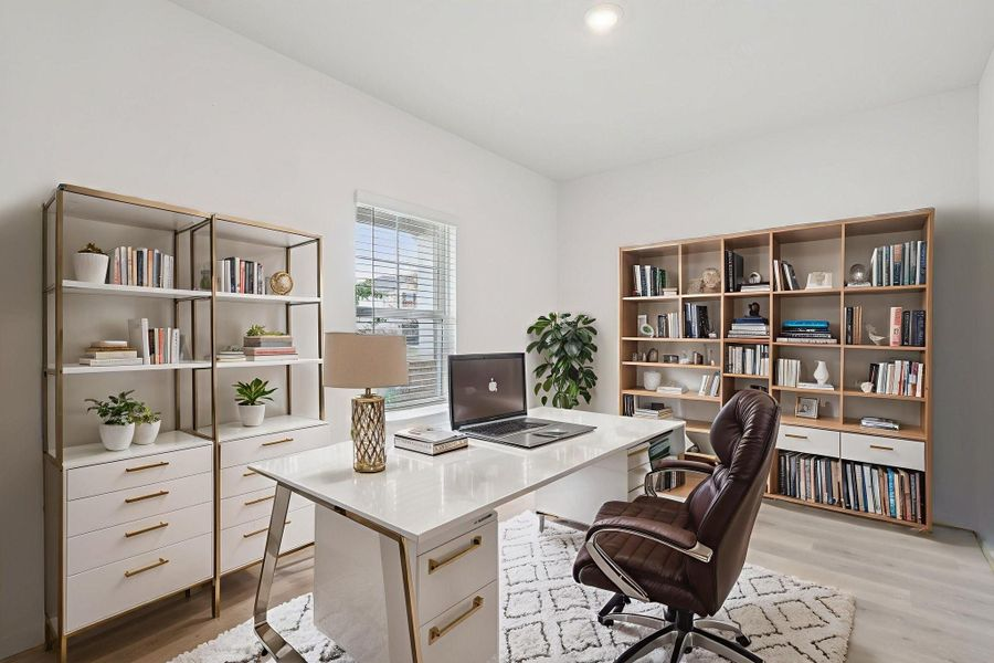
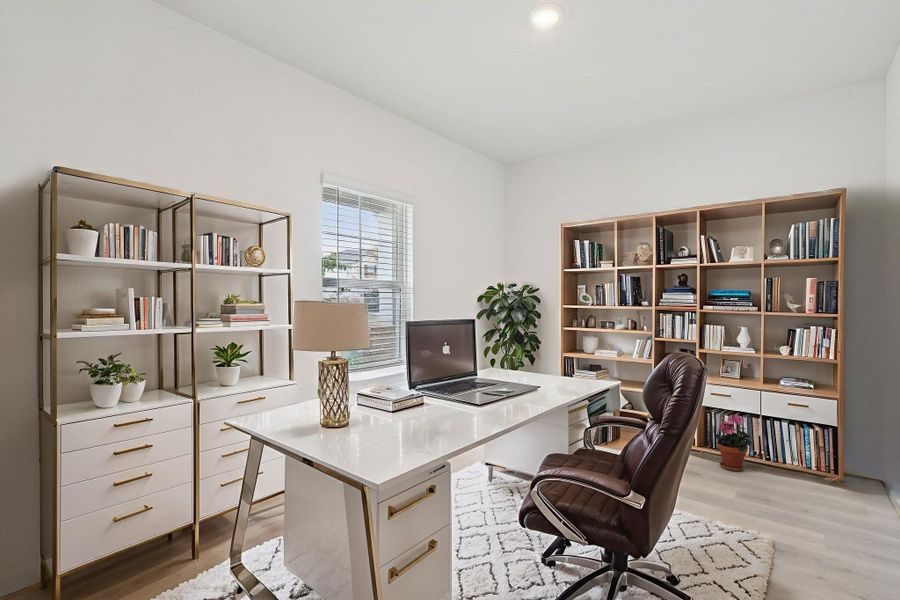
+ potted plant [714,414,753,472]
